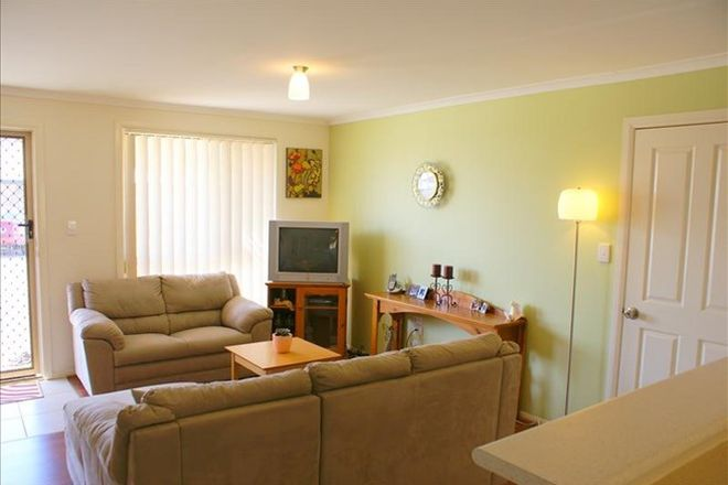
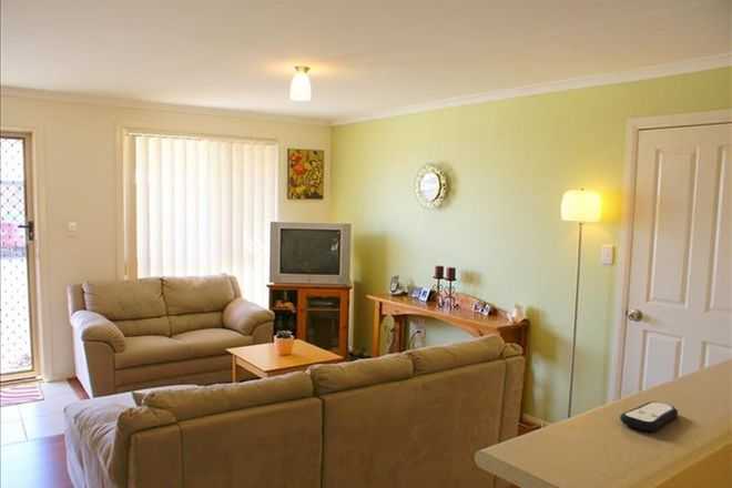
+ remote control [619,400,679,433]
